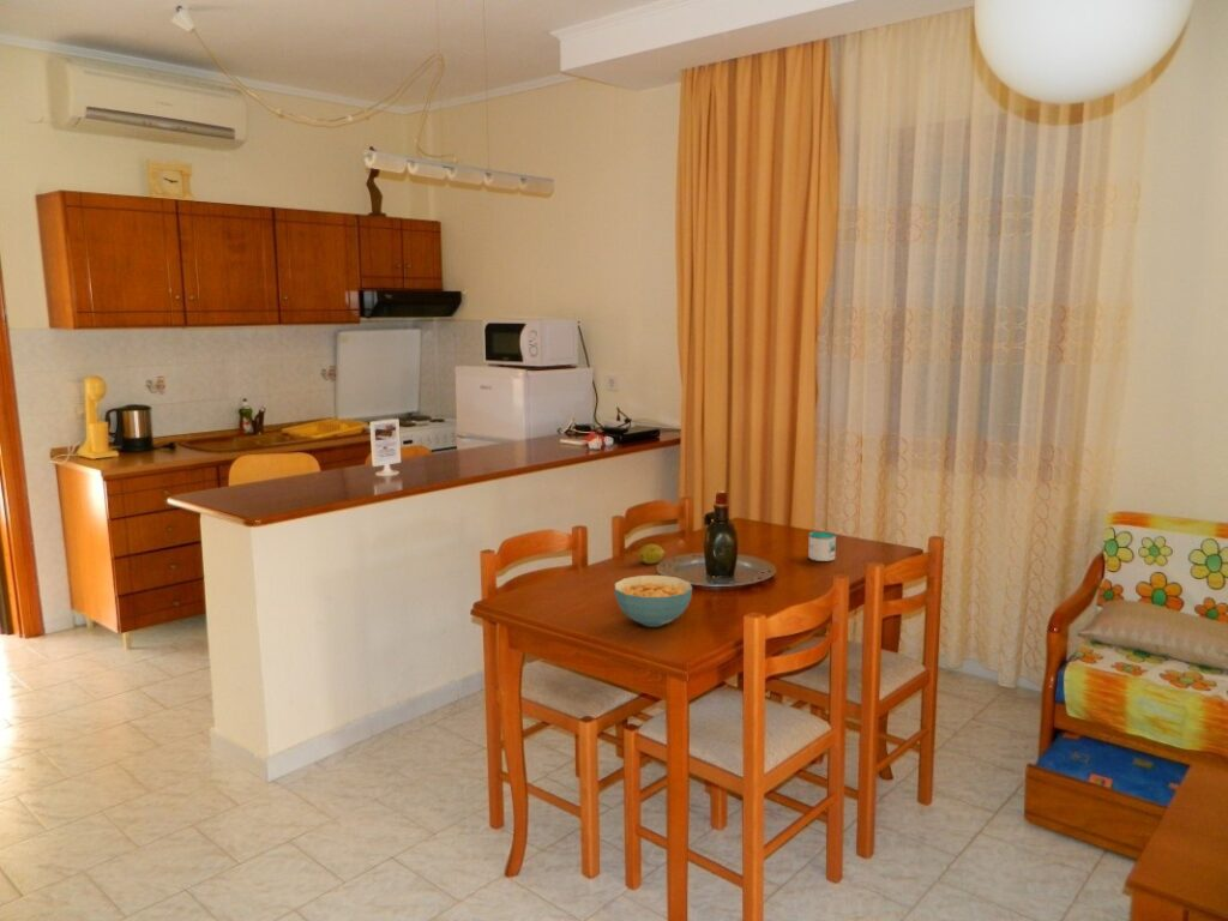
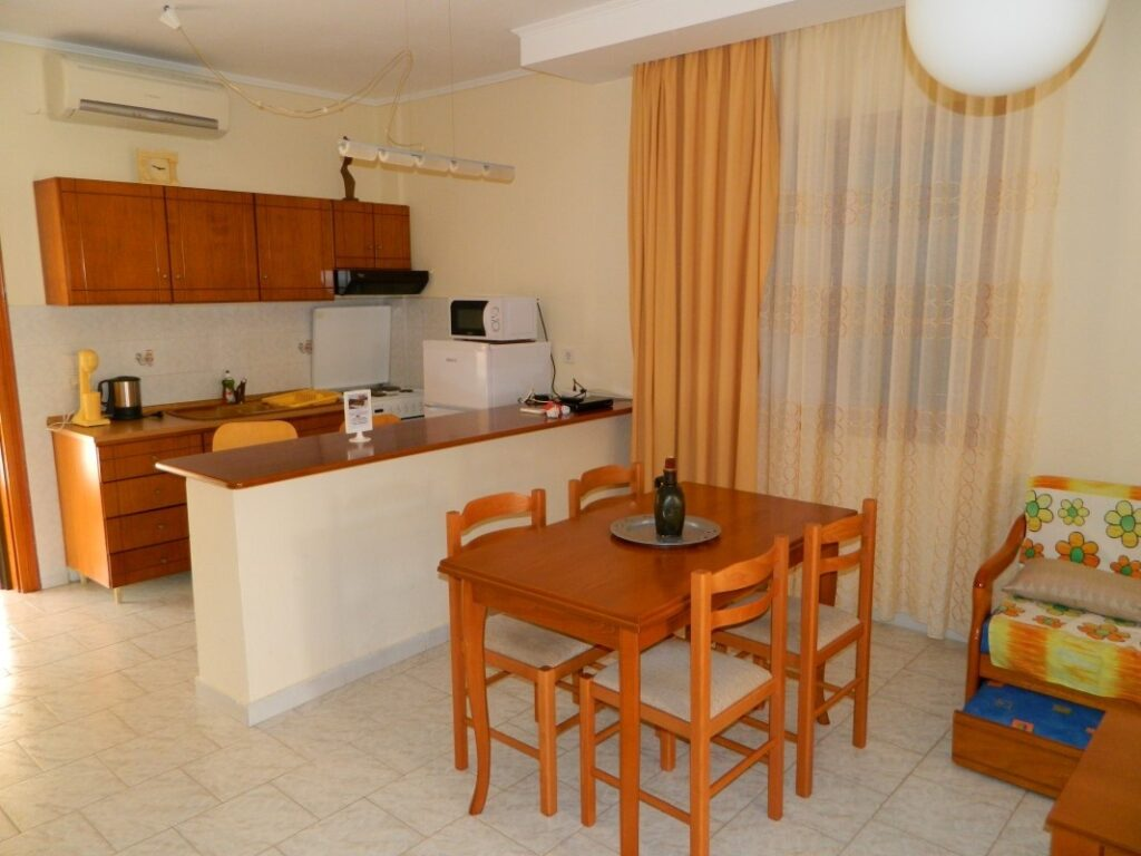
- mug [807,530,838,562]
- cereal bowl [613,574,693,628]
- fruit [637,543,666,565]
